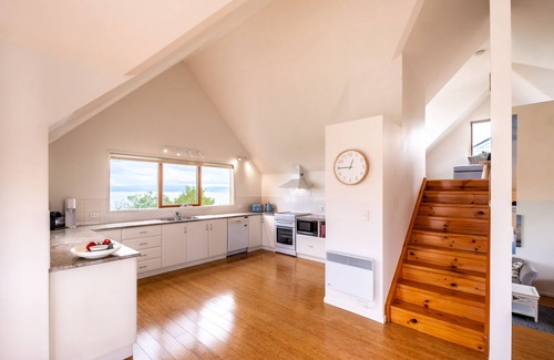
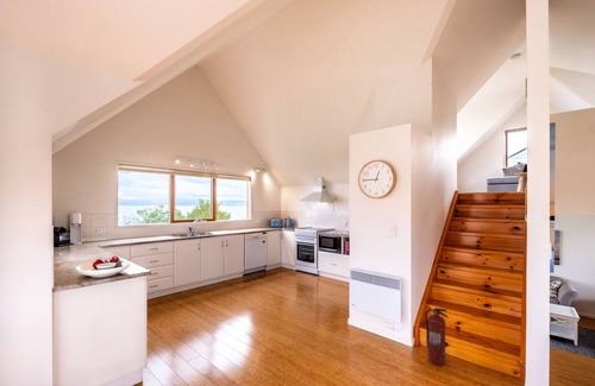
+ fire extinguisher [424,306,449,367]
